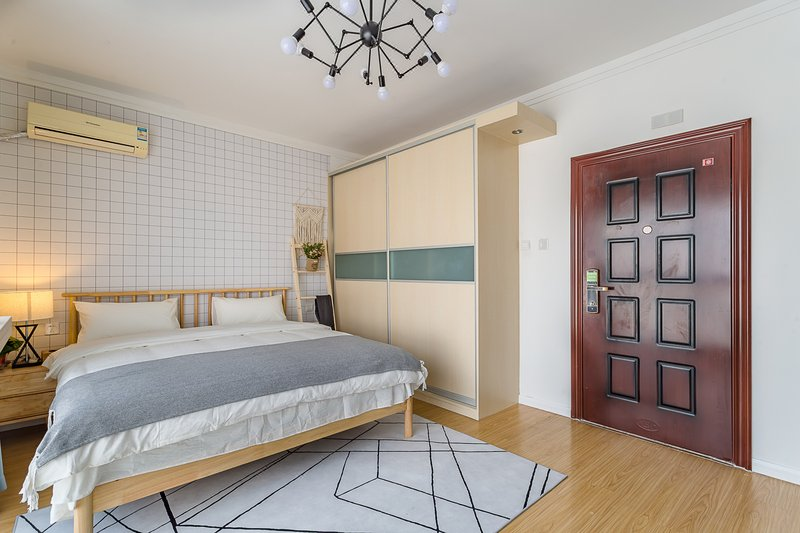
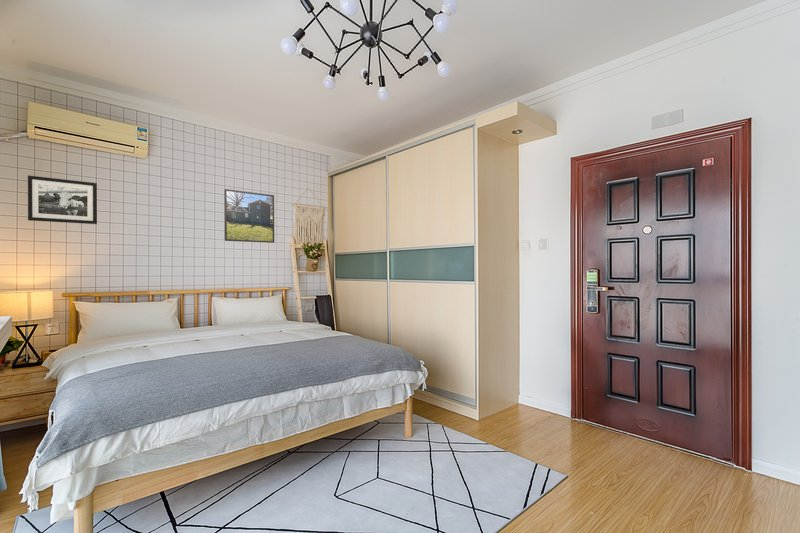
+ picture frame [27,174,98,225]
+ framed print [223,188,275,244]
